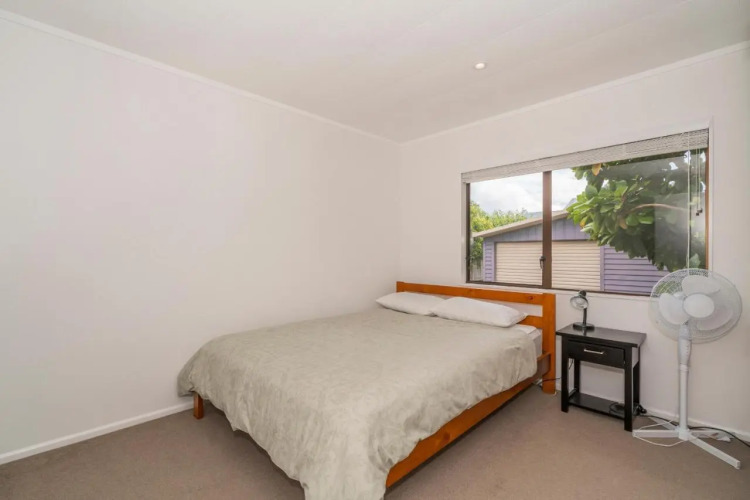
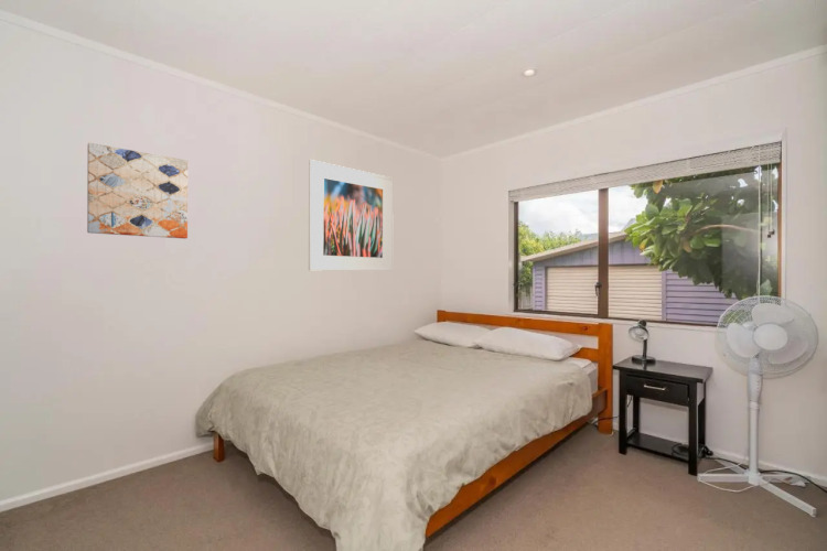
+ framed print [308,159,395,272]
+ wall art [86,142,189,240]
